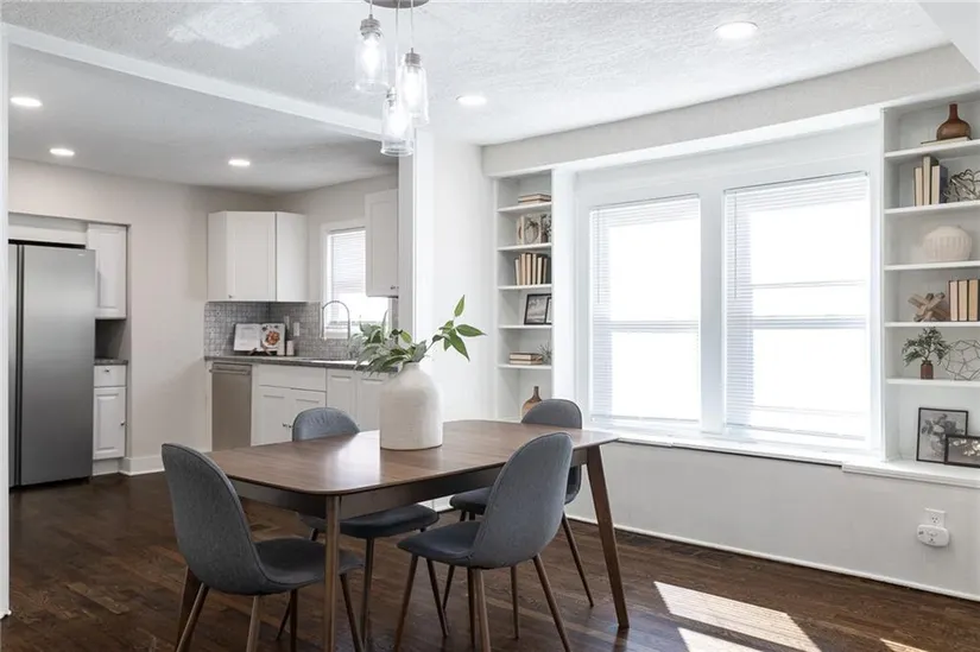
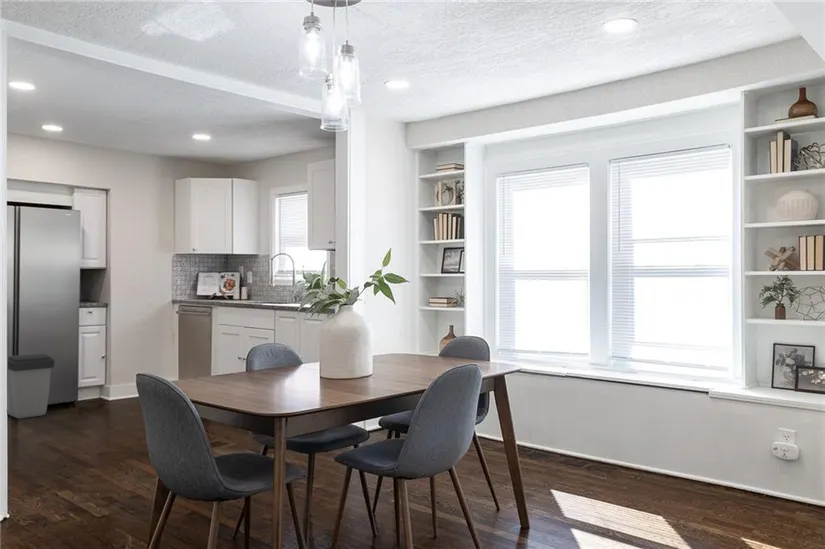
+ trash can [7,353,55,420]
